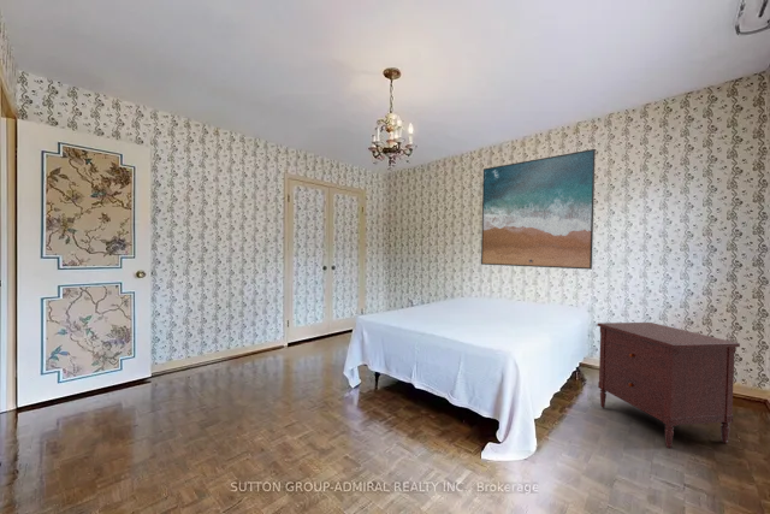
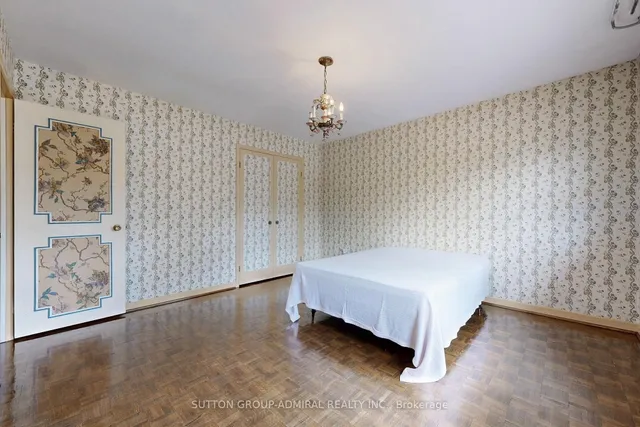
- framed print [480,148,597,271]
- dresser [597,321,741,449]
